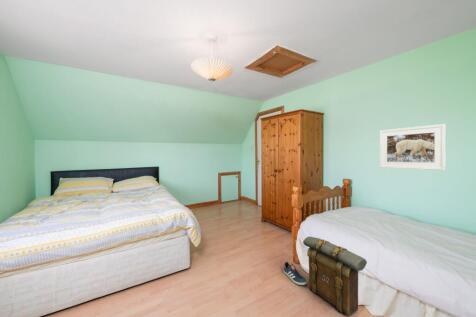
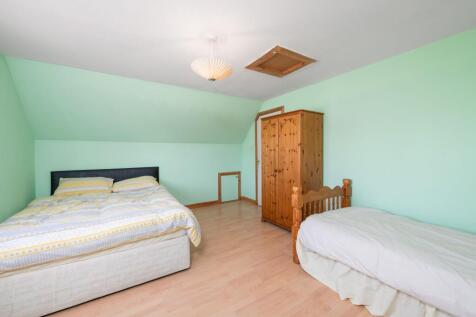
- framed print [379,123,447,171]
- backpack [302,236,368,317]
- sneaker [282,261,308,286]
